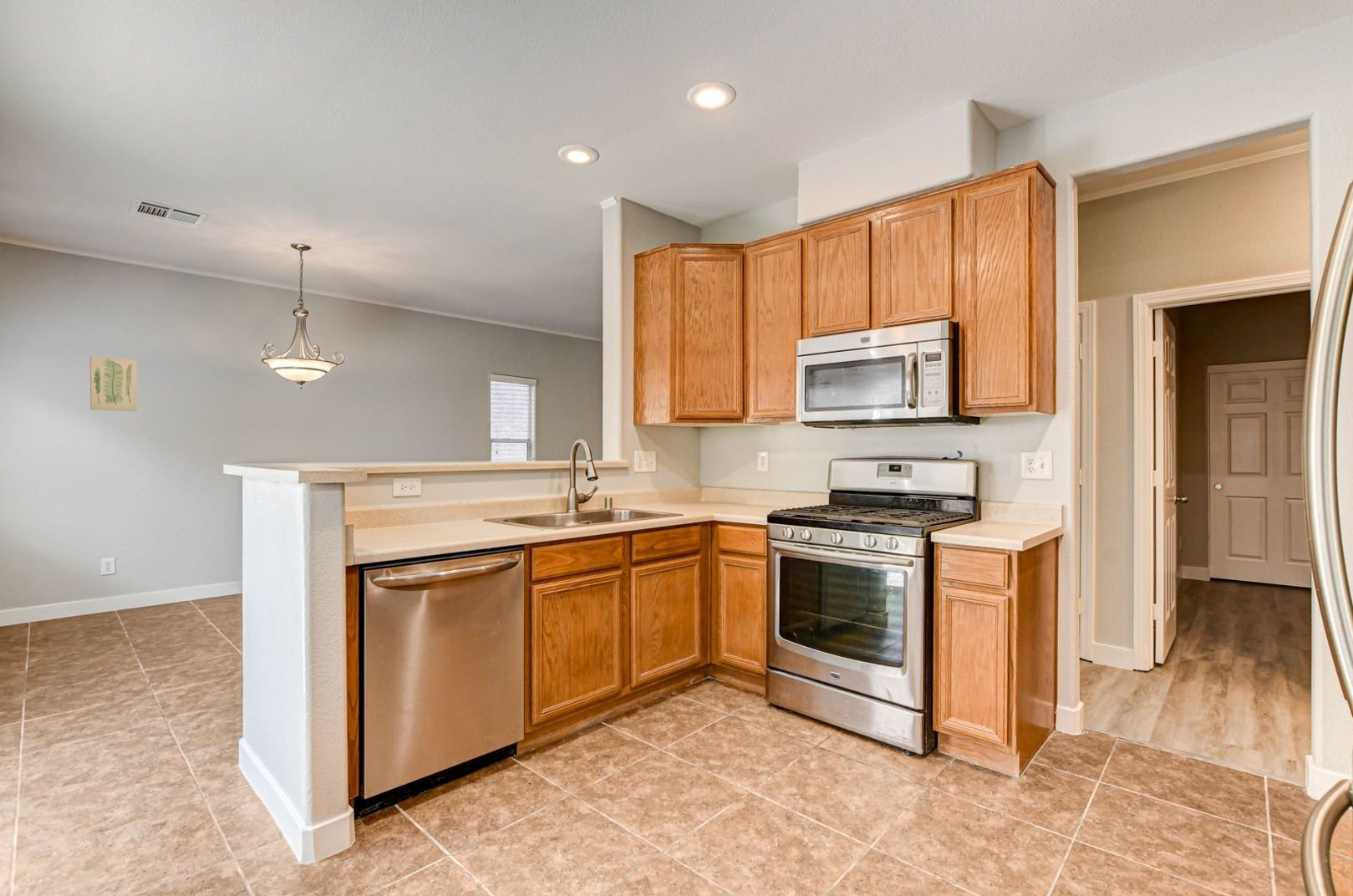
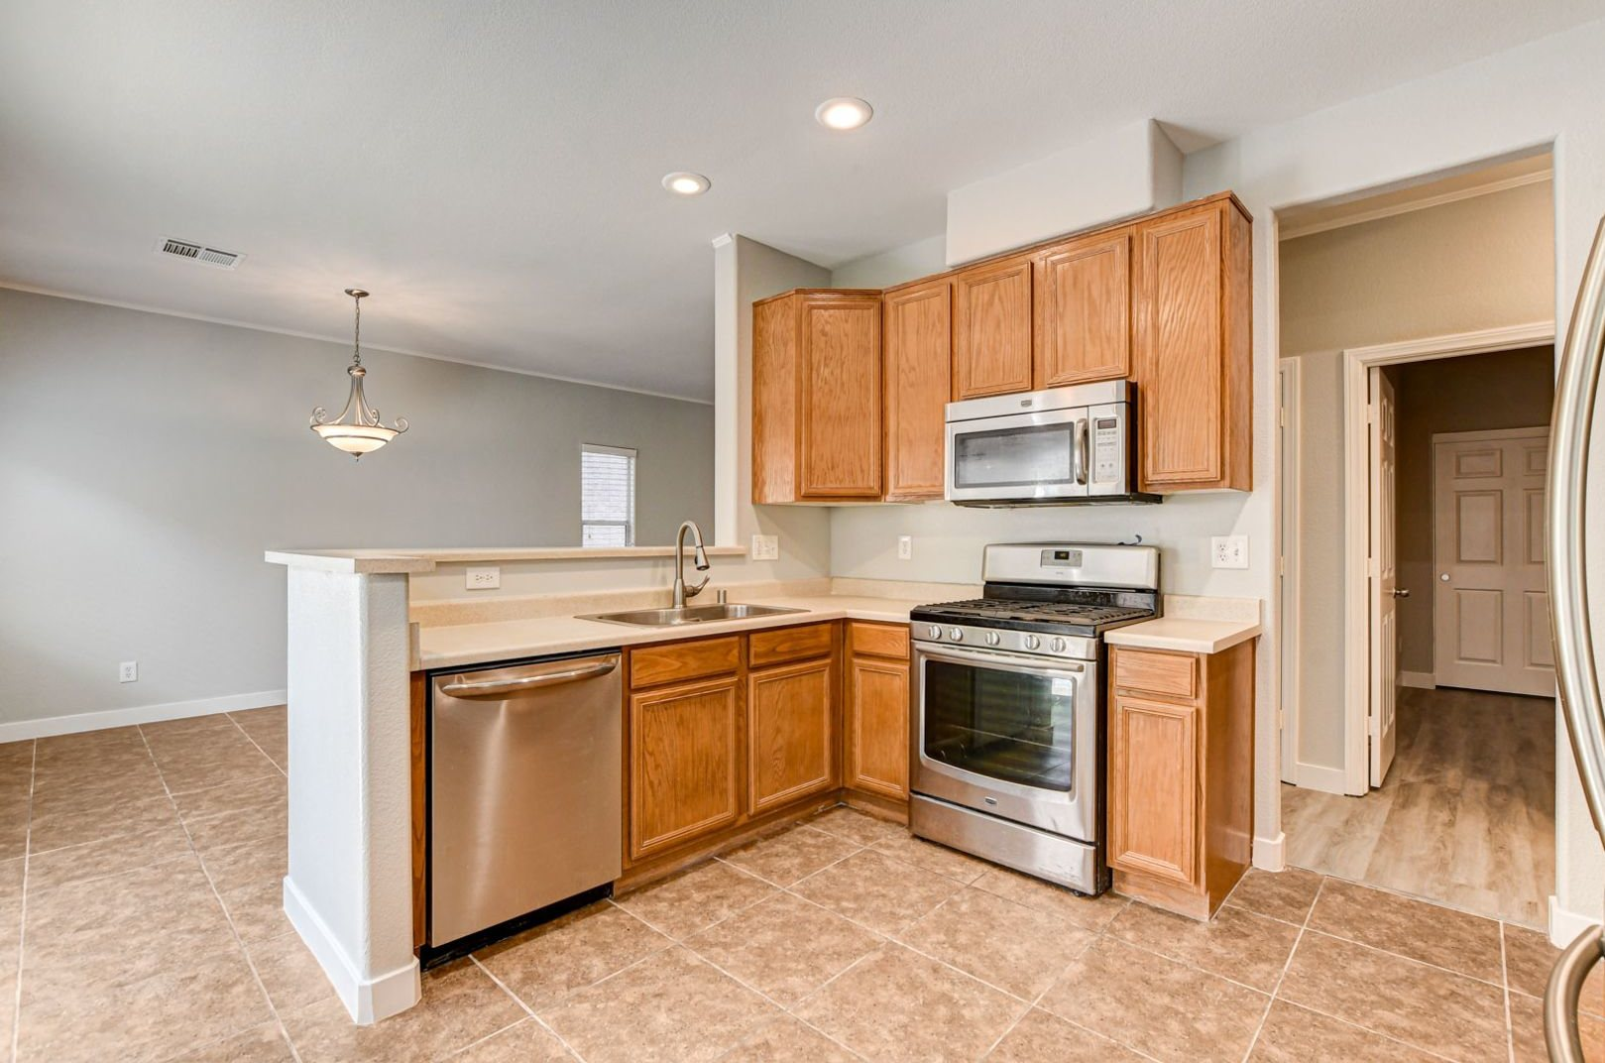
- wall art [89,356,138,412]
